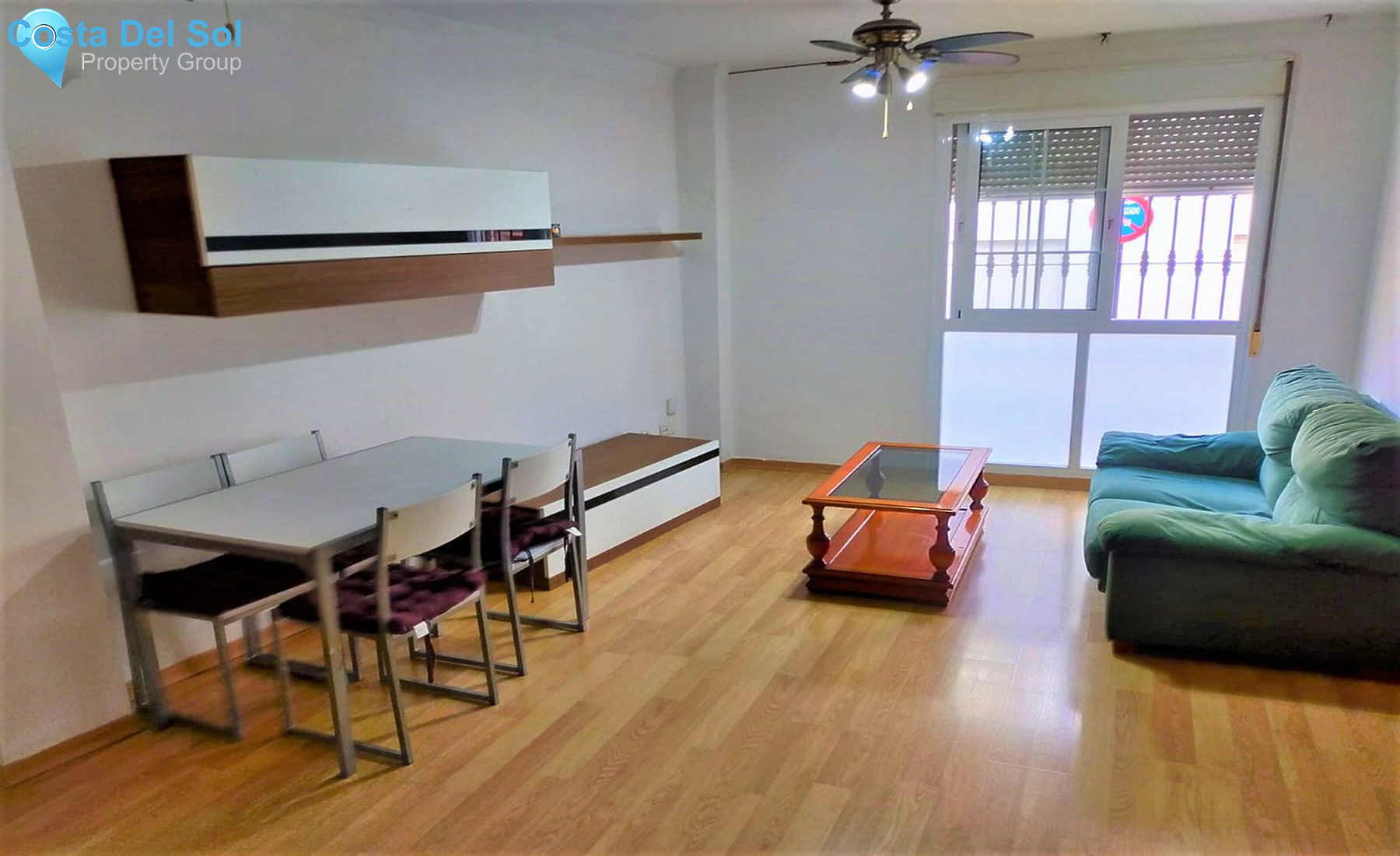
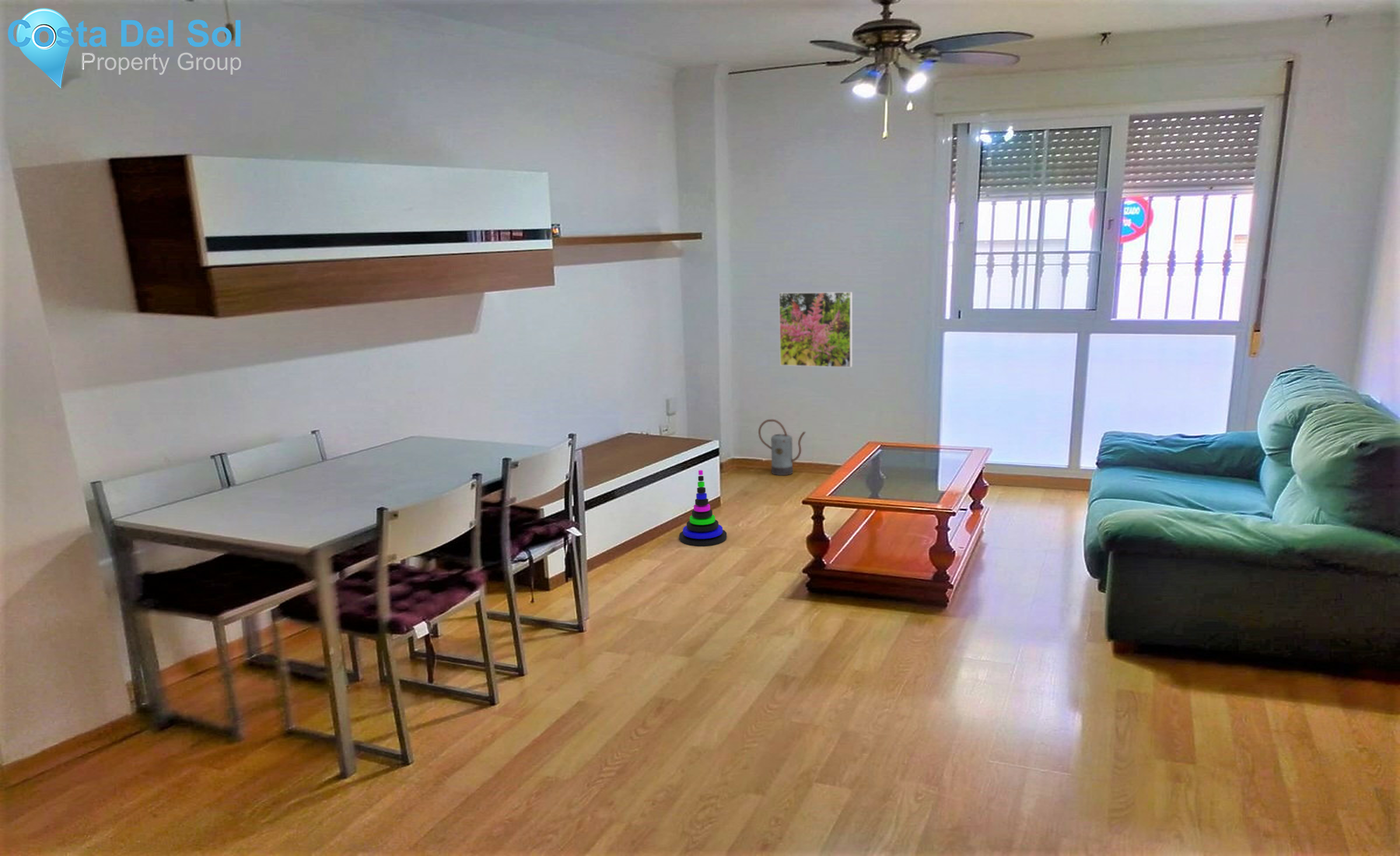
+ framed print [778,291,853,368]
+ stacking toy [678,469,727,547]
+ watering can [758,419,807,476]
